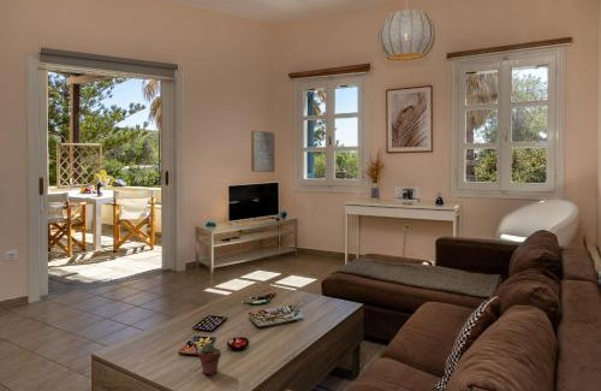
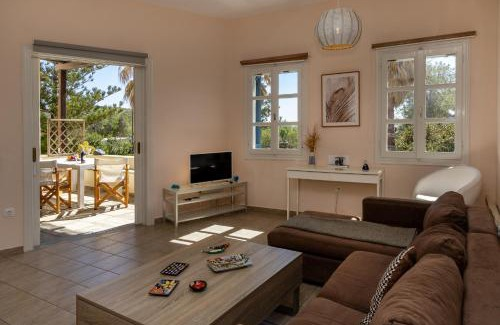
- wall art [250,129,275,173]
- potted succulent [197,342,222,375]
